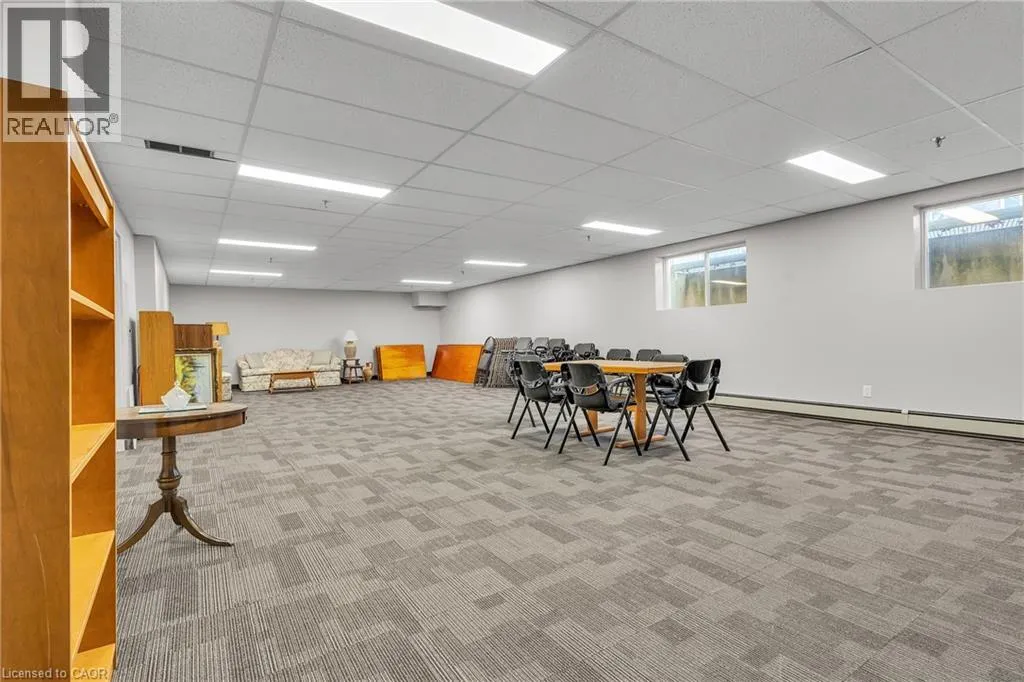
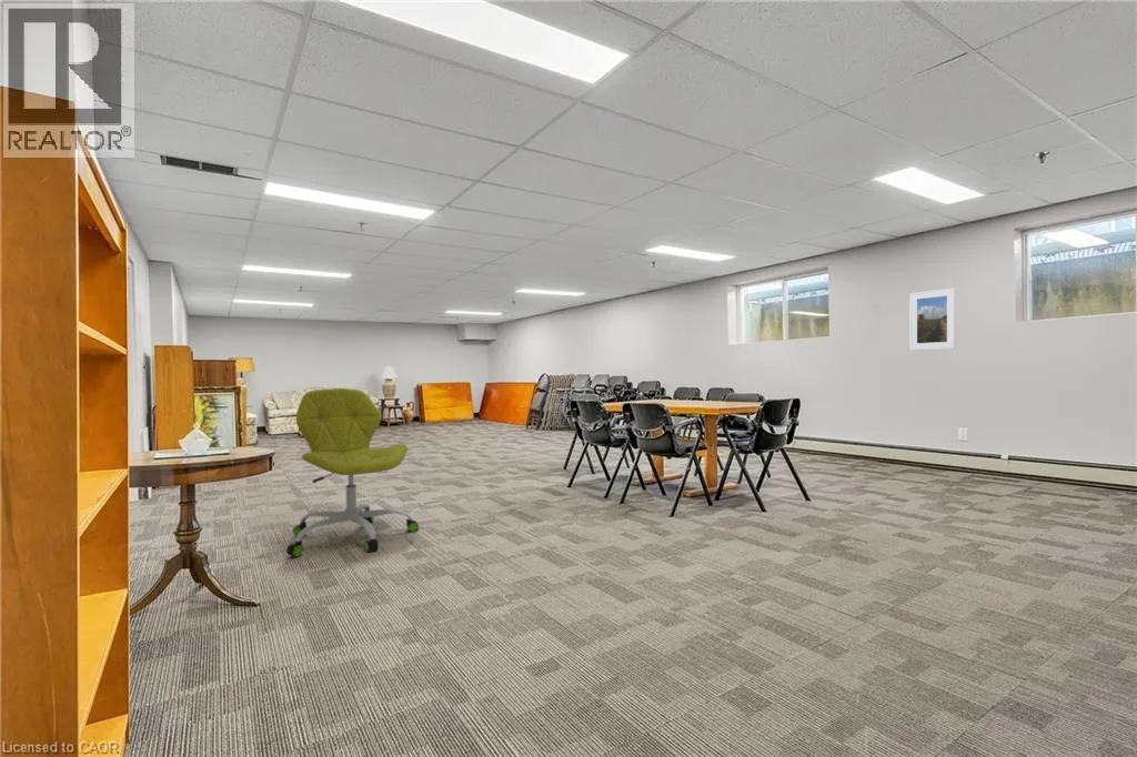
+ office chair [285,387,420,558]
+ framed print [909,287,956,351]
